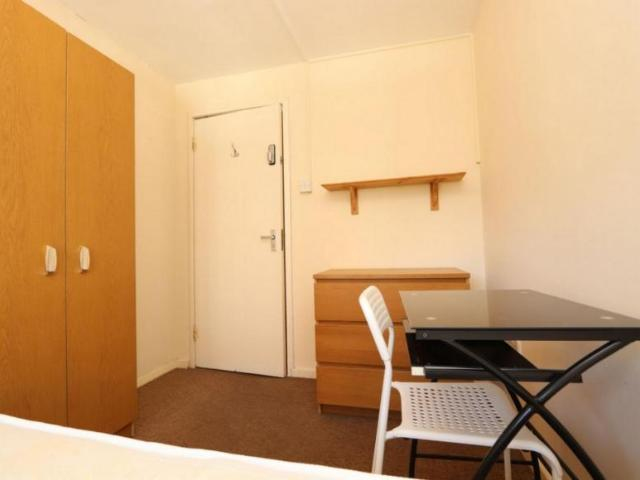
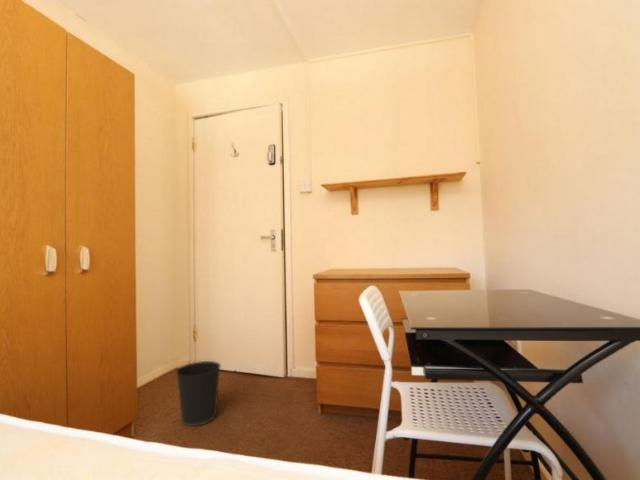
+ wastebasket [175,360,222,427]
